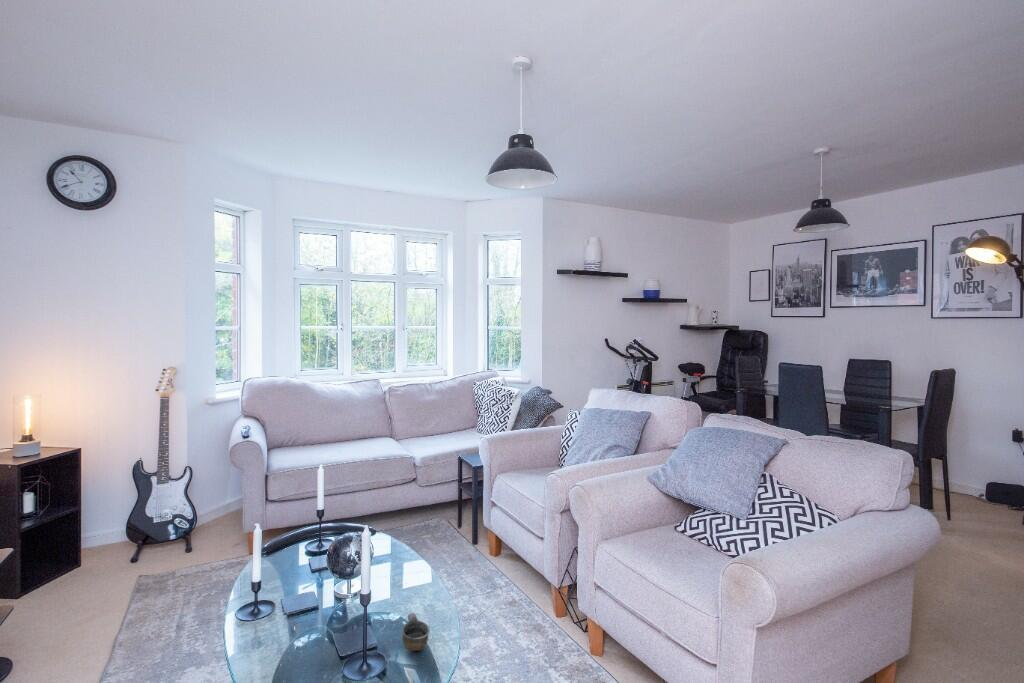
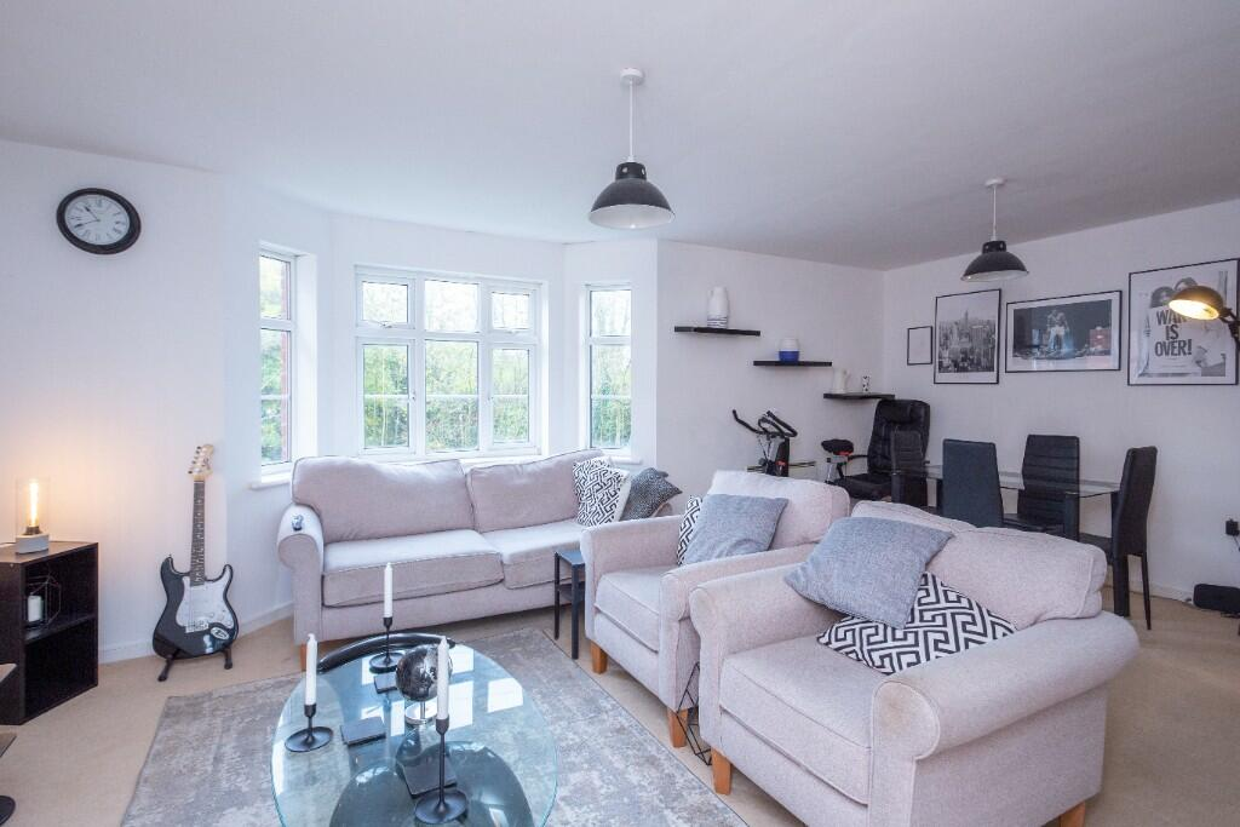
- cup [401,612,431,652]
